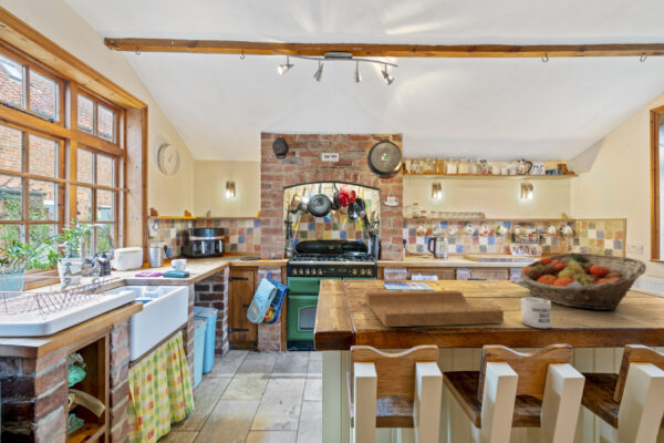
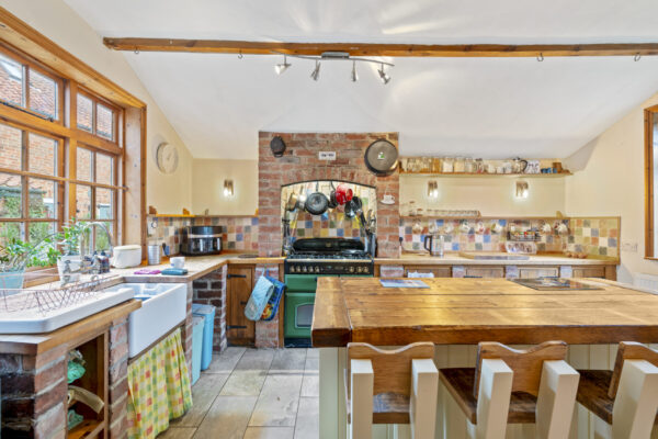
- mug [519,296,552,329]
- cutting board [364,289,505,328]
- fruit basket [518,251,647,311]
